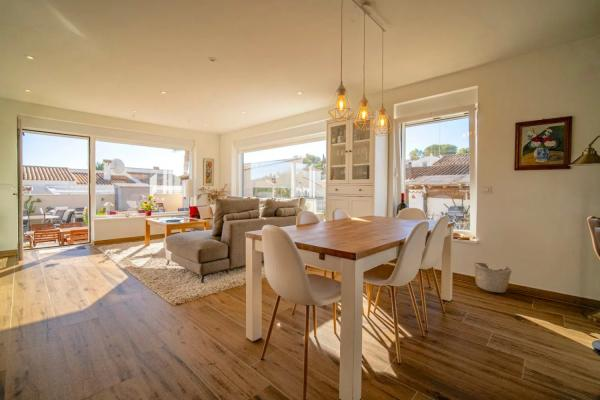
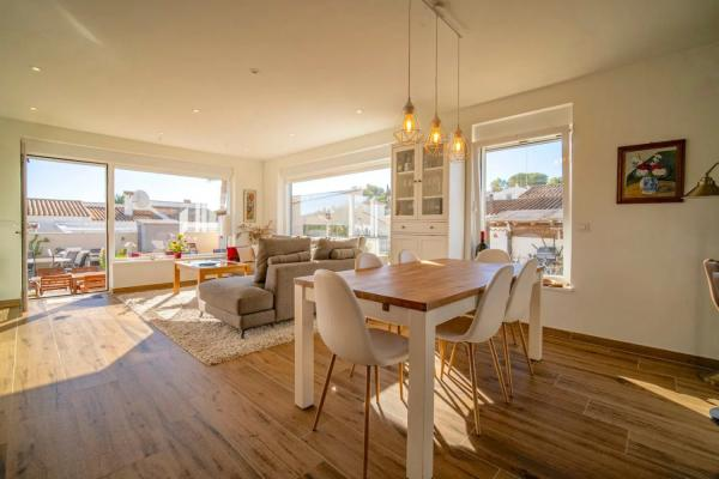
- basket [473,262,513,294]
